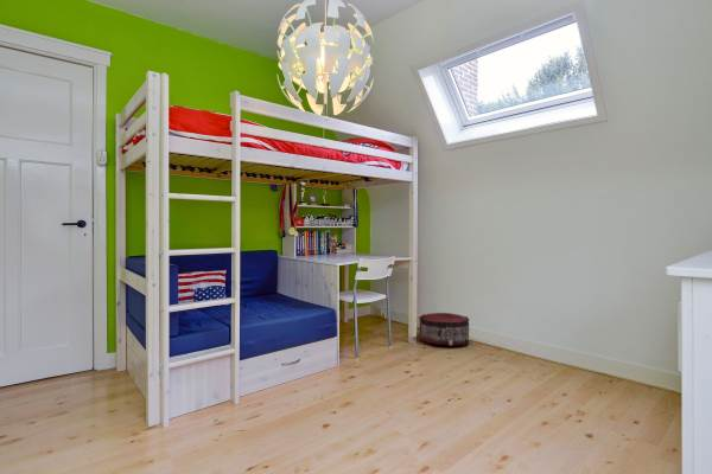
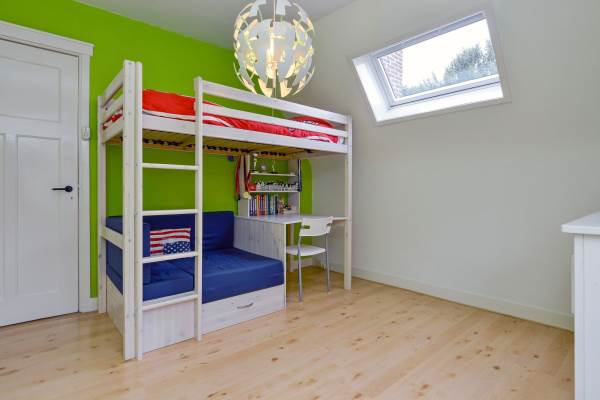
- pouf [418,312,471,346]
